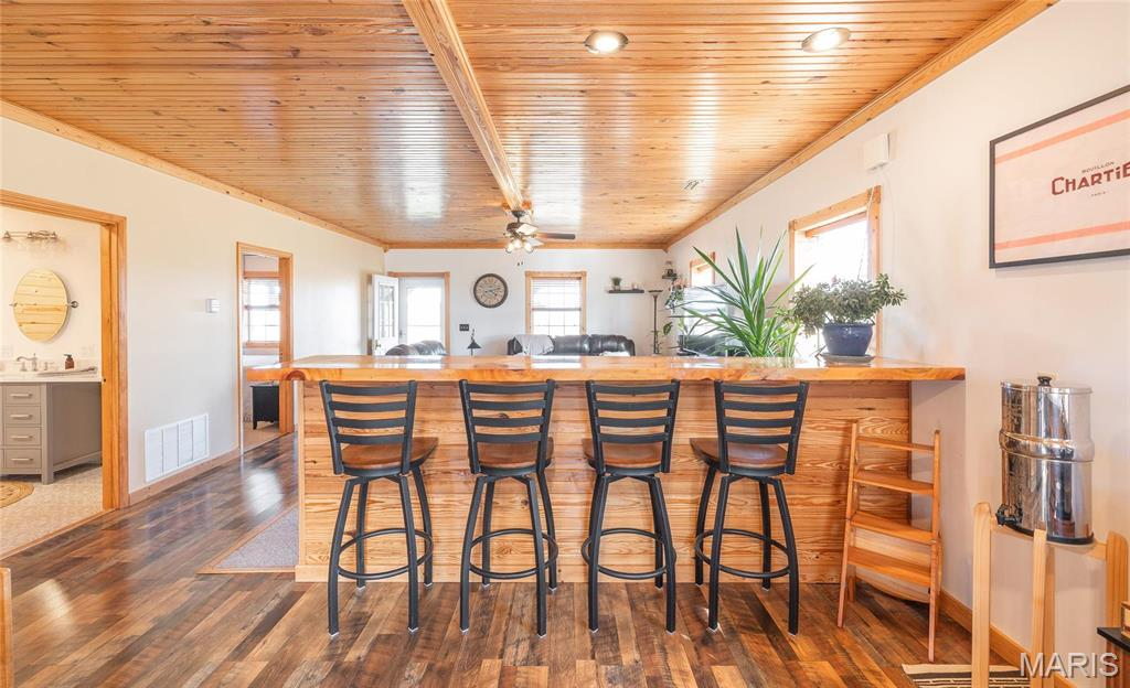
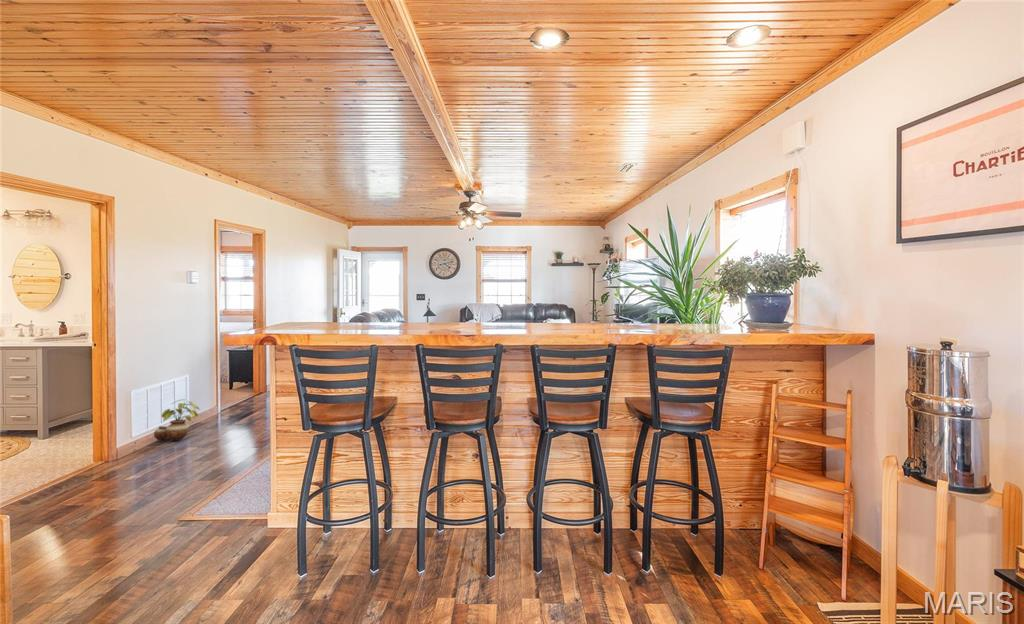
+ potted plant [153,398,201,442]
